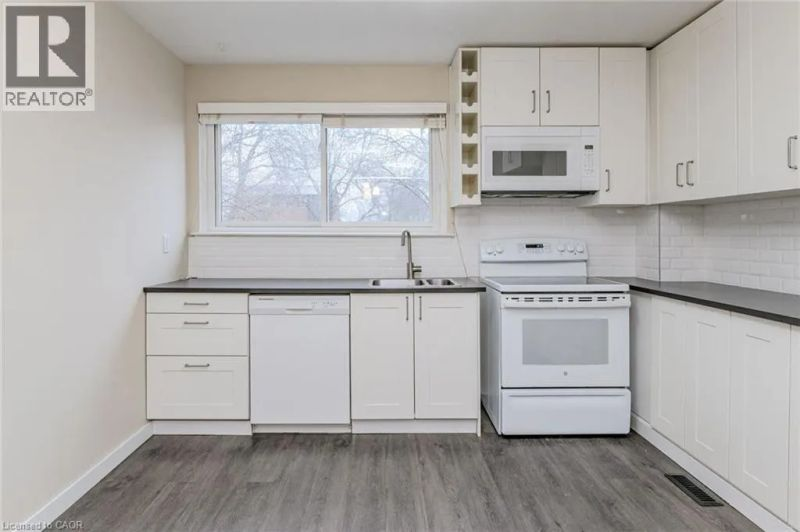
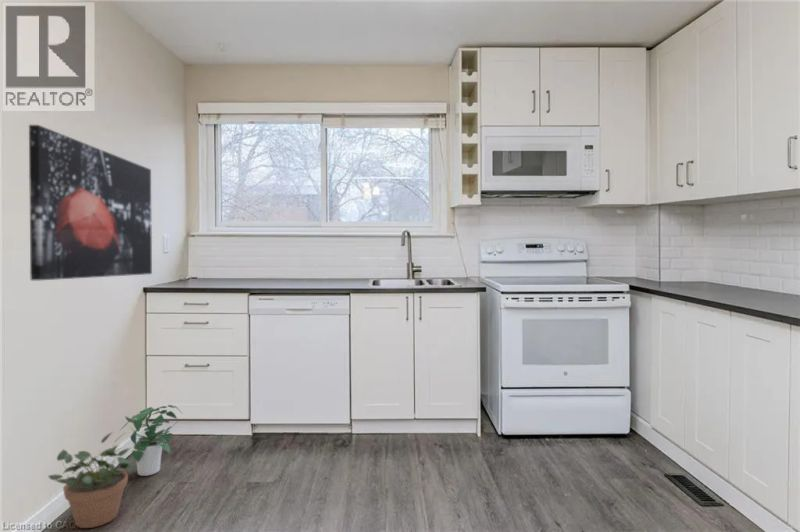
+ potted plant [120,404,182,477]
+ wall art [28,124,153,281]
+ potted plant [47,431,136,529]
